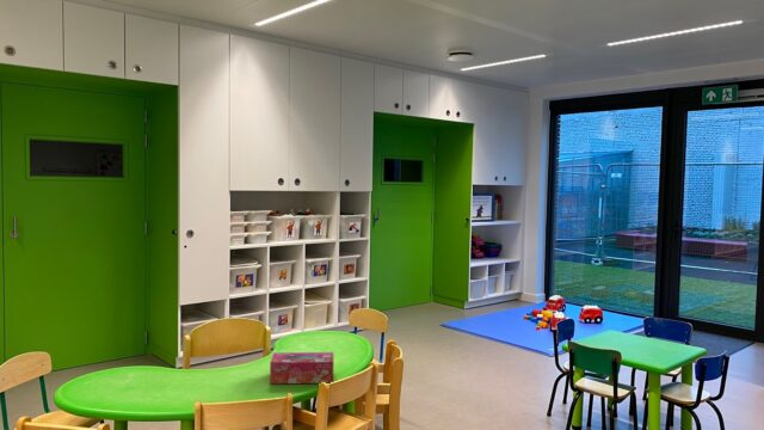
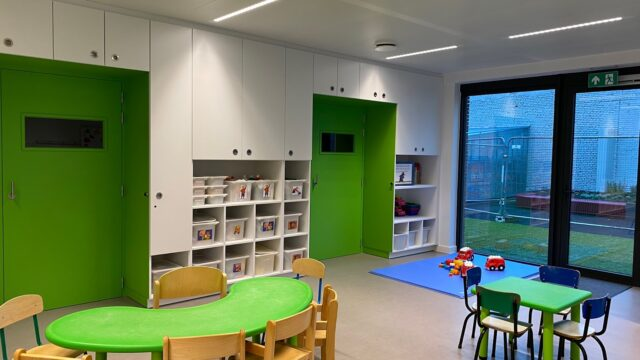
- tissue box [269,351,334,385]
